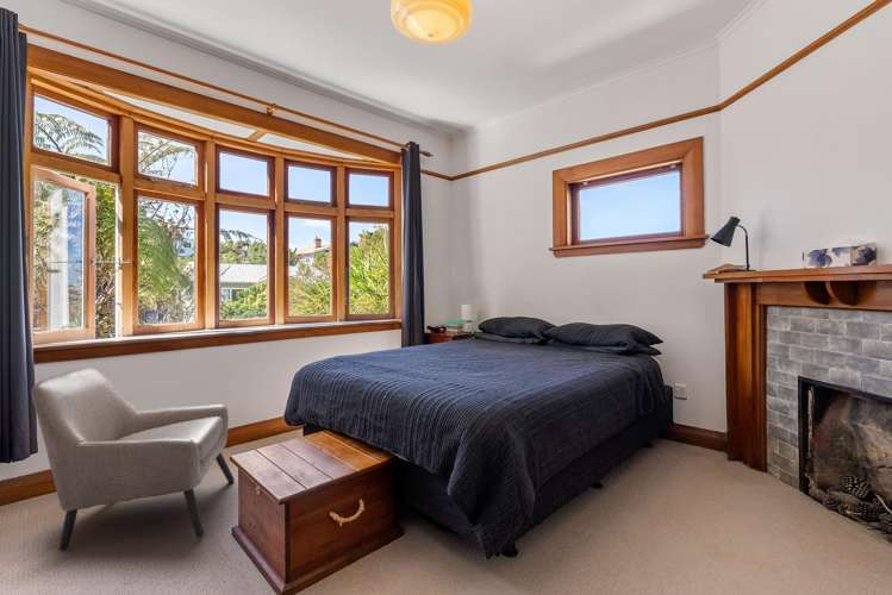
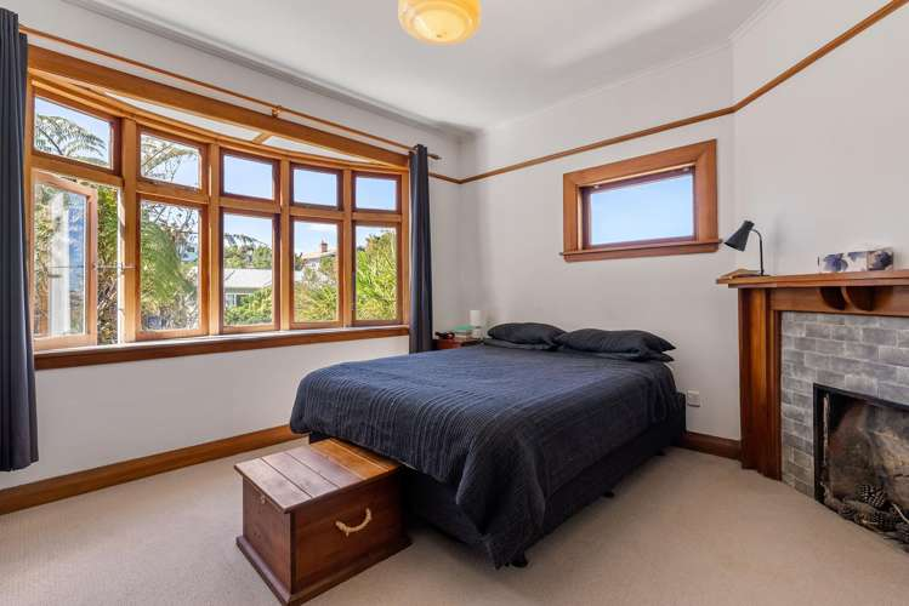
- armchair [30,367,236,552]
